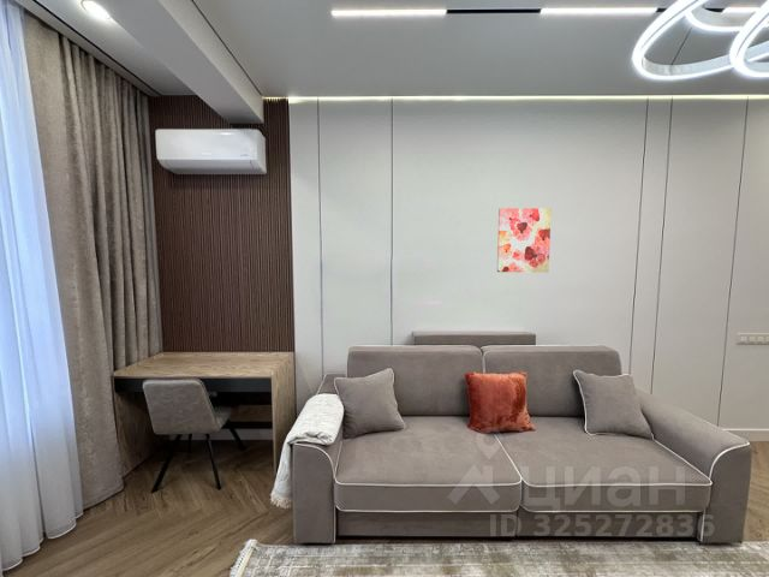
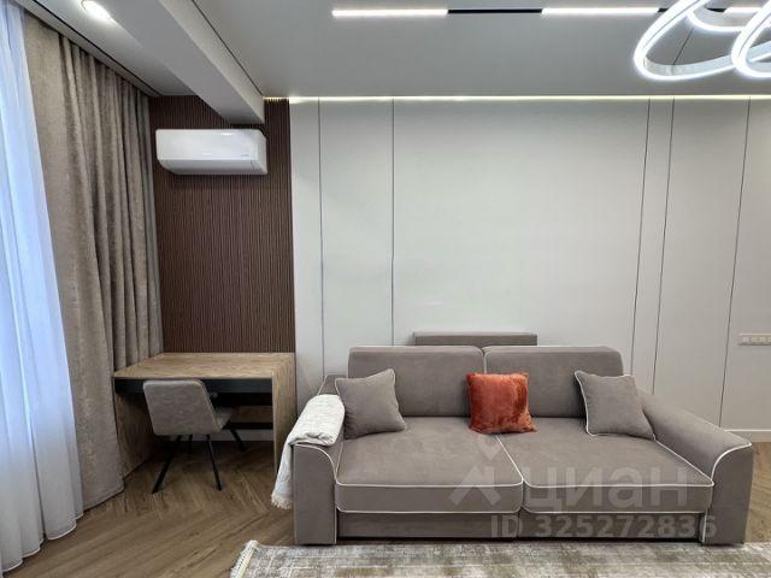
- wall art [496,207,553,273]
